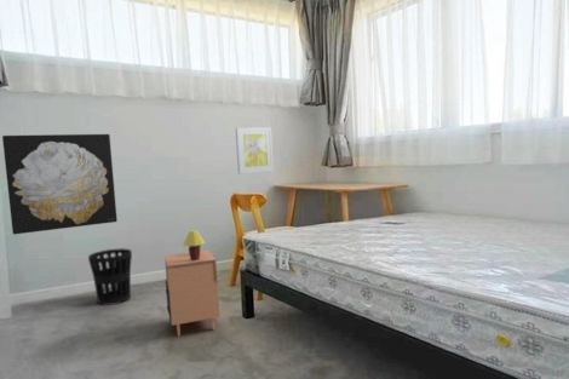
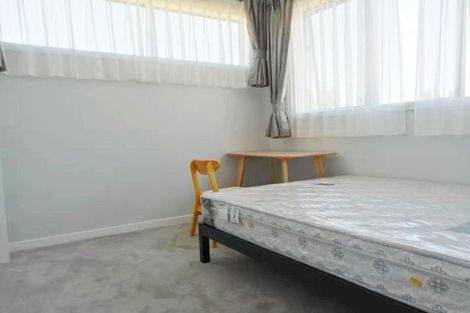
- wall art [1,133,117,236]
- wall art [235,126,275,176]
- nightstand [163,229,220,338]
- wastebasket [87,247,133,306]
